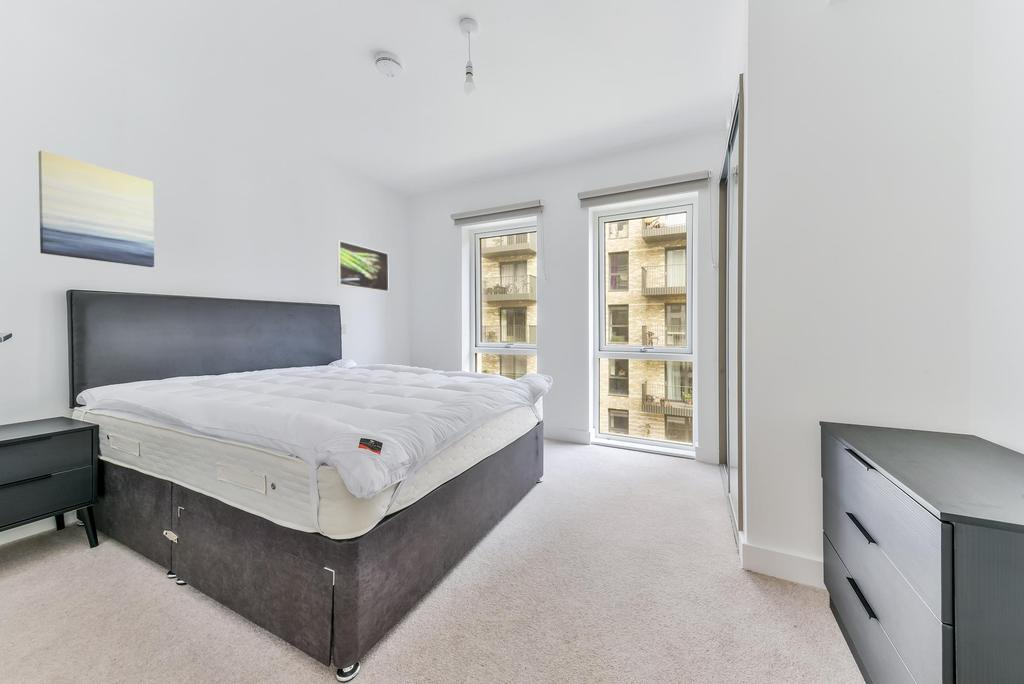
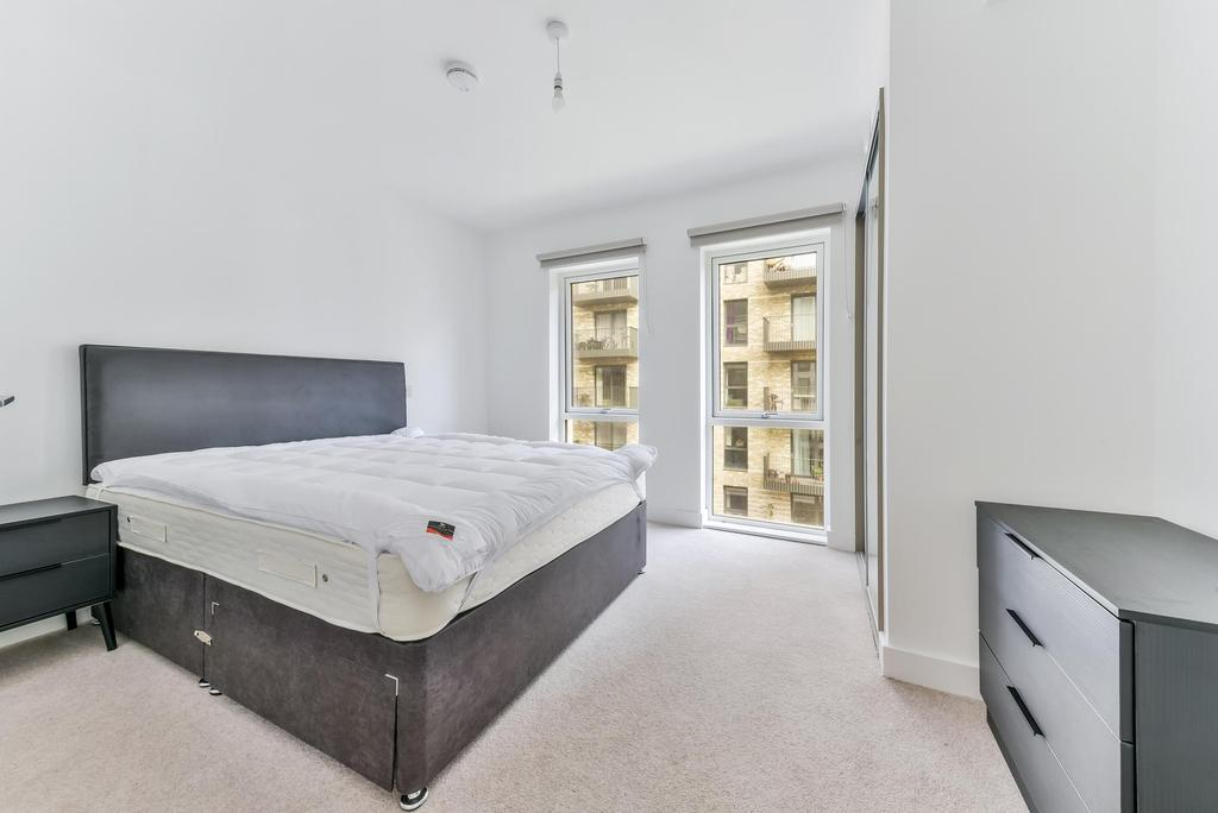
- wall art [38,149,155,268]
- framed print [336,239,390,293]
